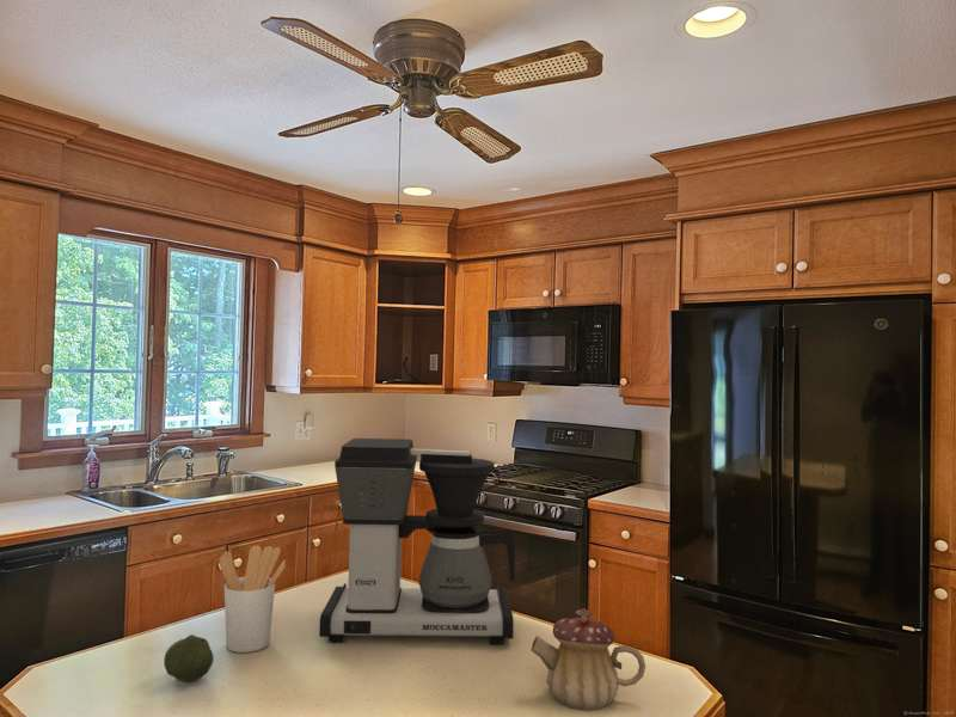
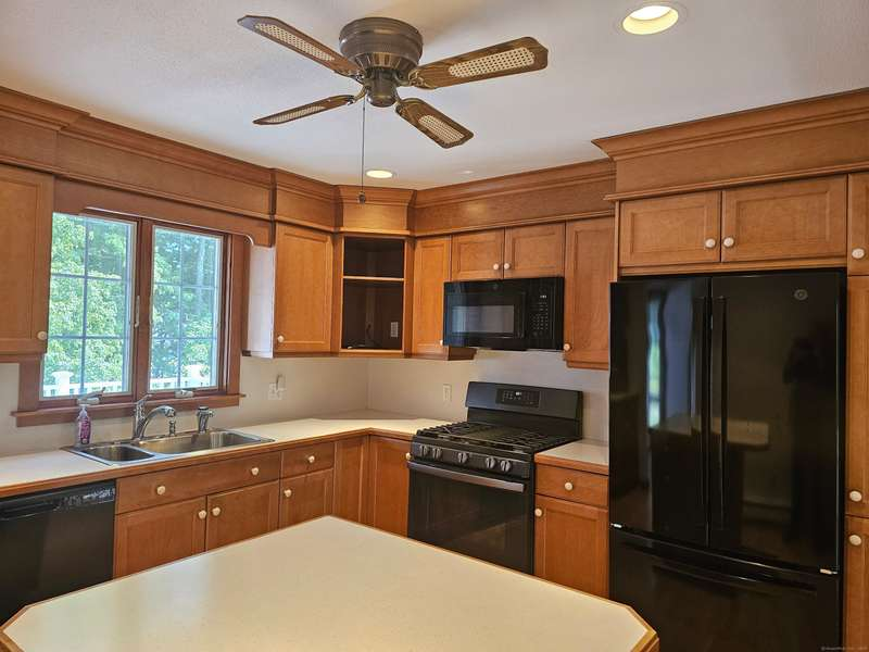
- coffee maker [318,437,516,645]
- utensil holder [219,545,287,654]
- teapot [531,607,646,712]
- fruit [163,633,215,684]
